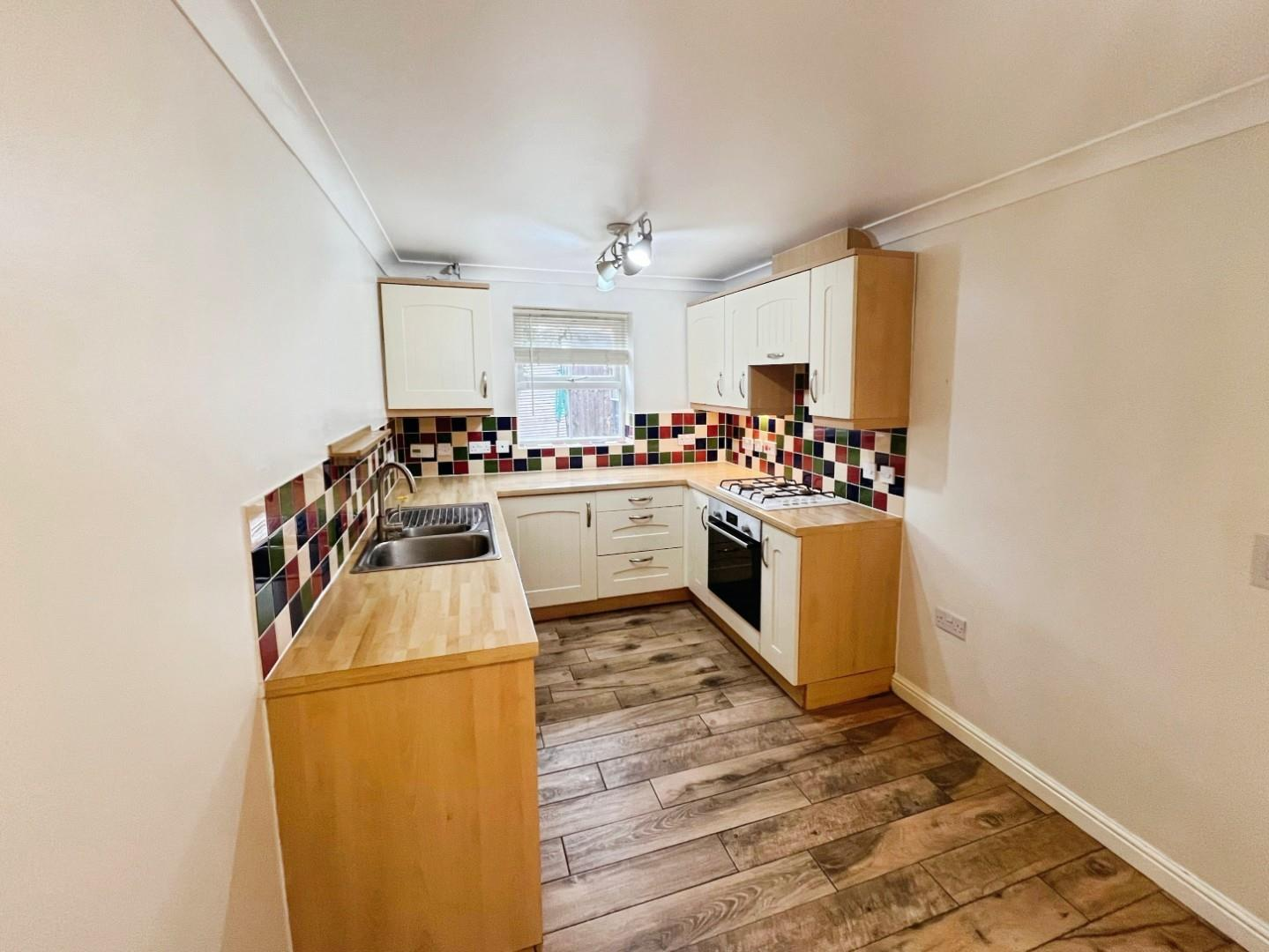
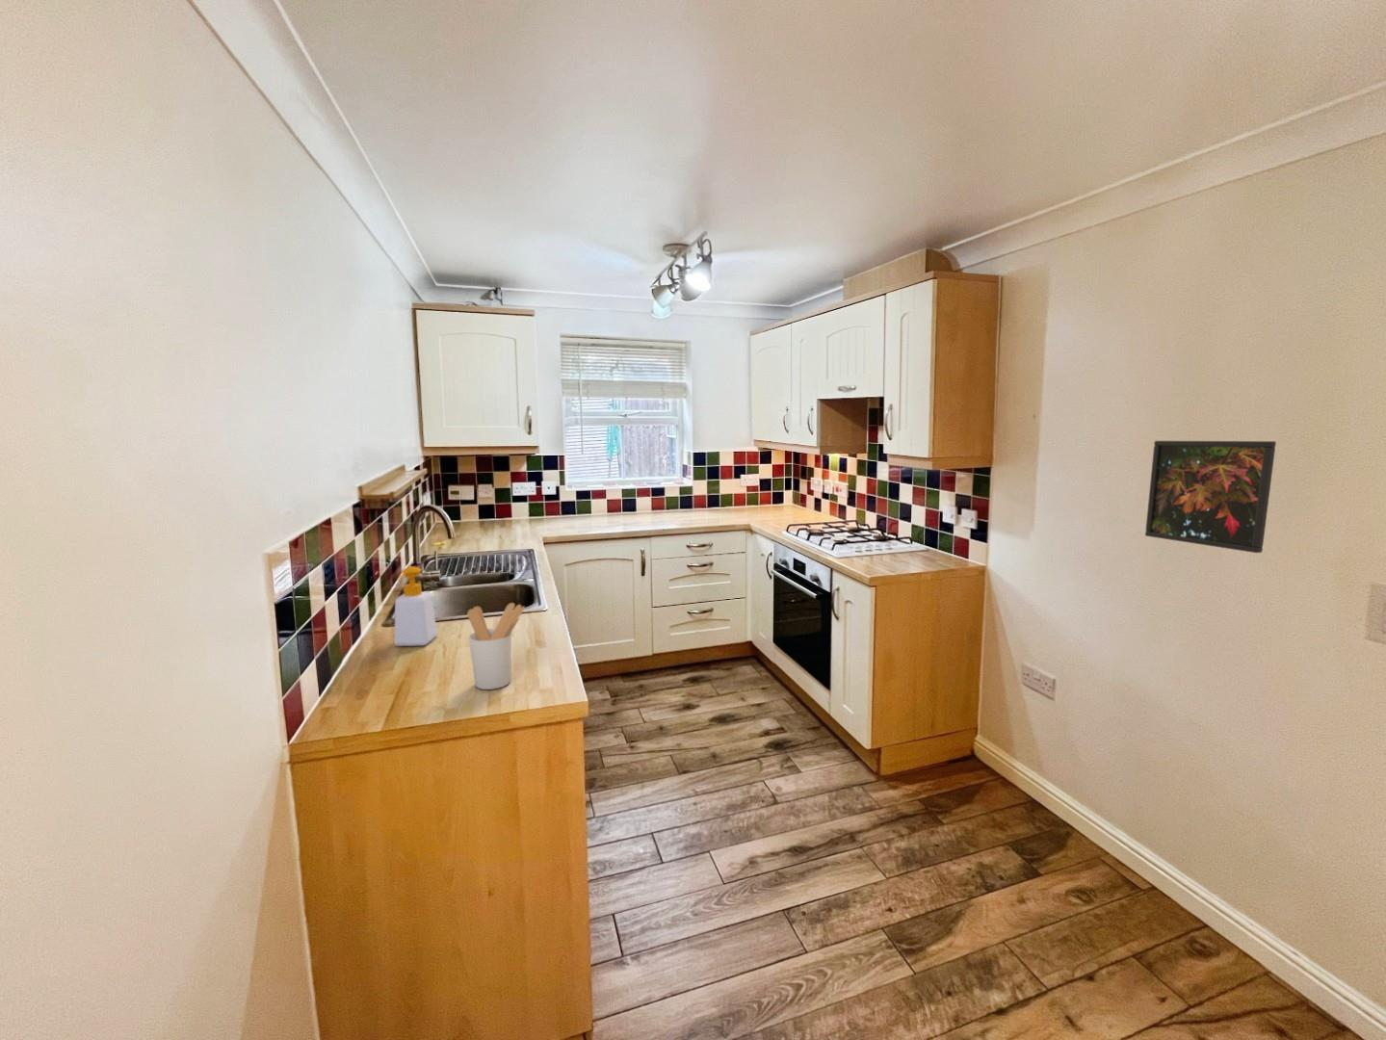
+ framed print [1145,440,1277,554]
+ soap bottle [393,565,438,647]
+ utensil holder [466,602,525,690]
